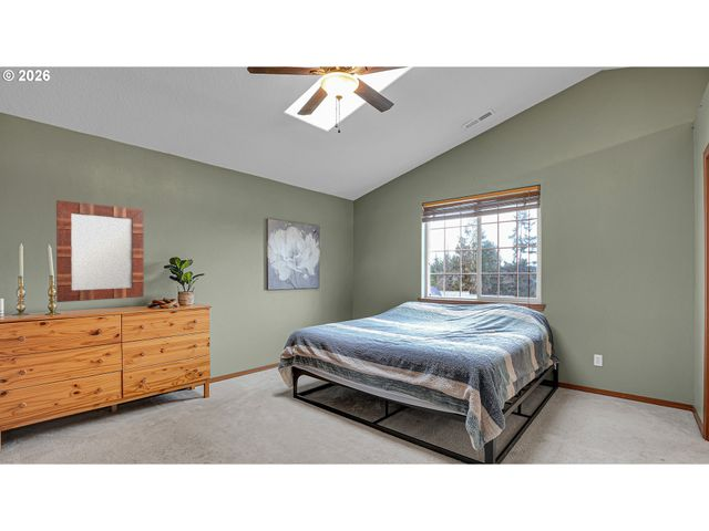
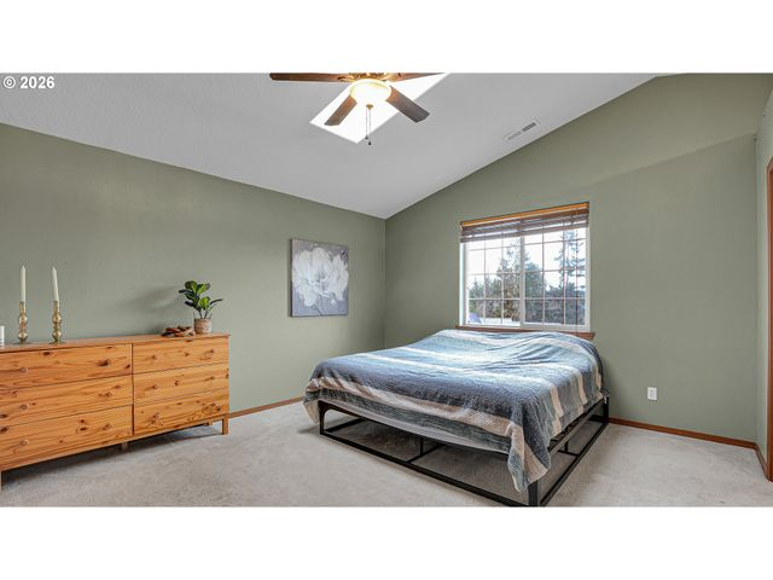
- home mirror [55,199,145,303]
